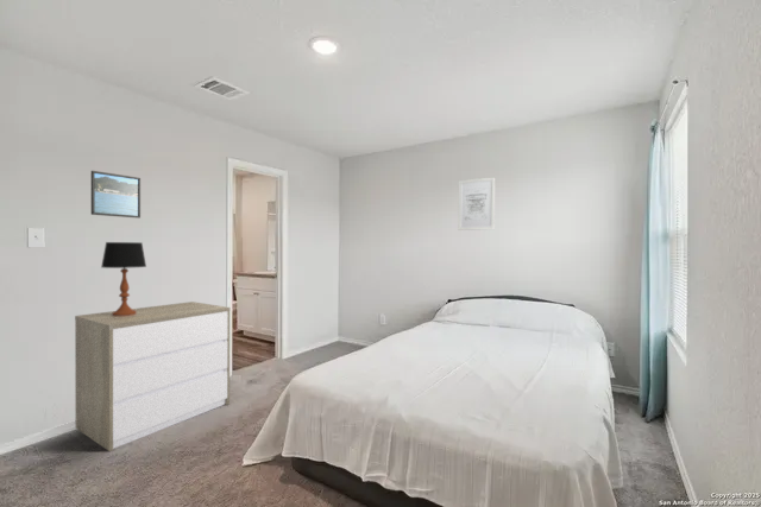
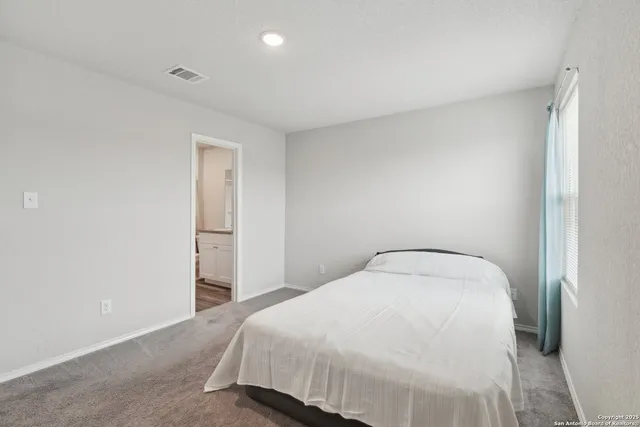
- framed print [90,170,141,220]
- table lamp [100,241,147,316]
- dresser [74,300,231,452]
- wall art [457,176,496,232]
